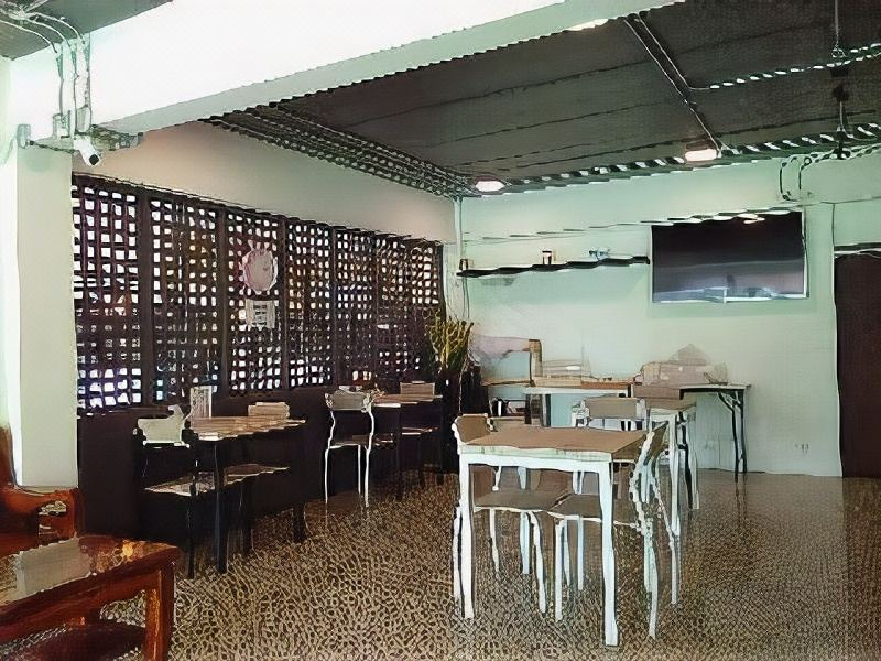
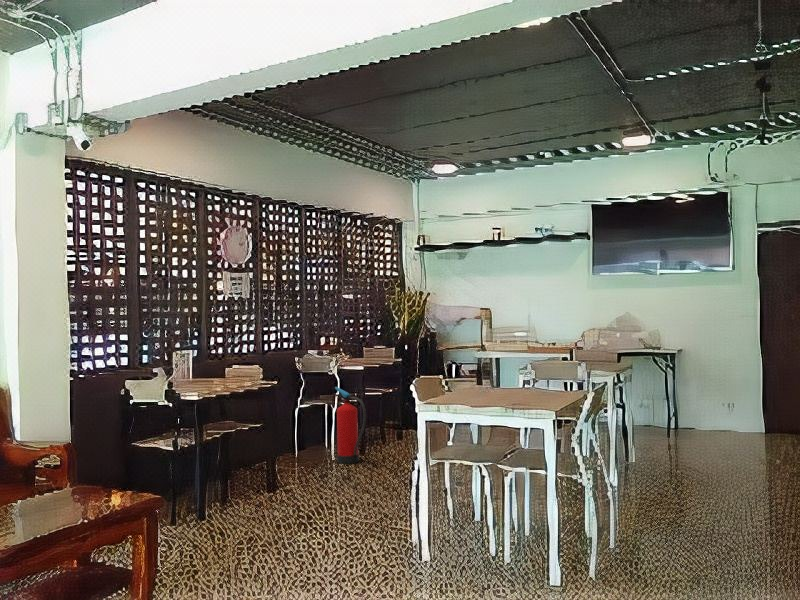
+ fire extinguisher [334,386,367,465]
